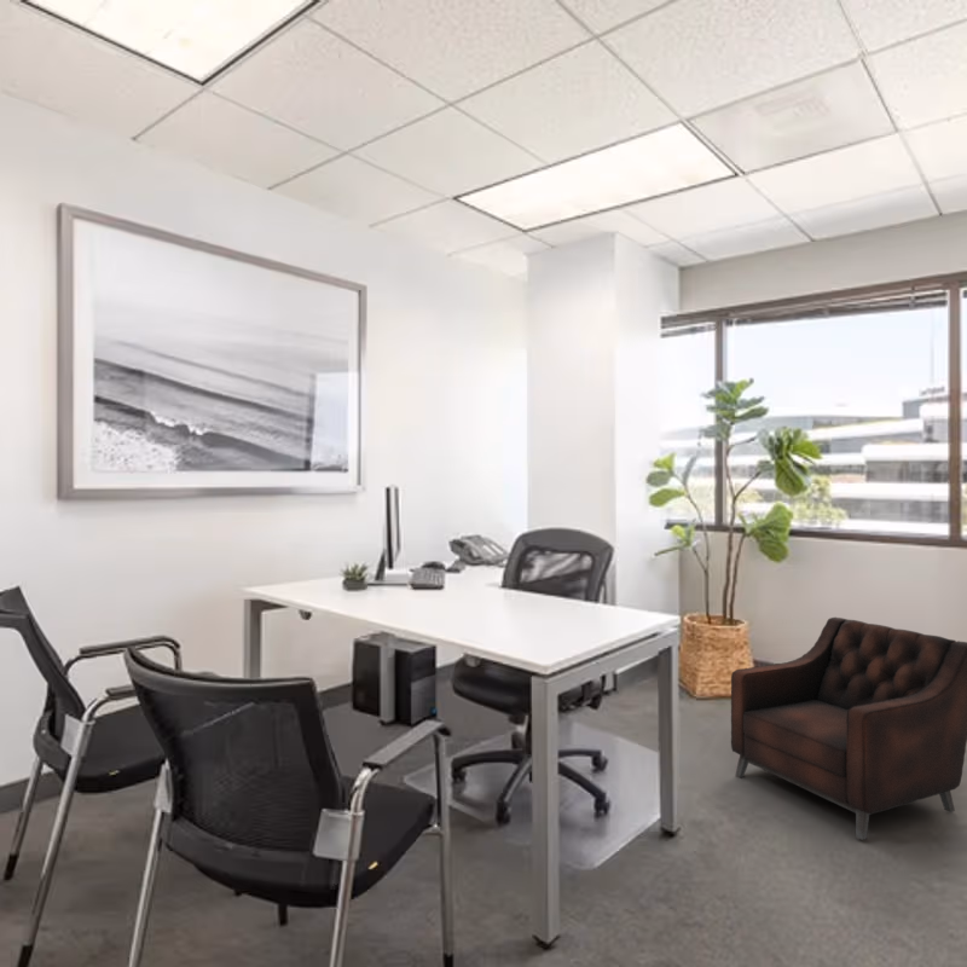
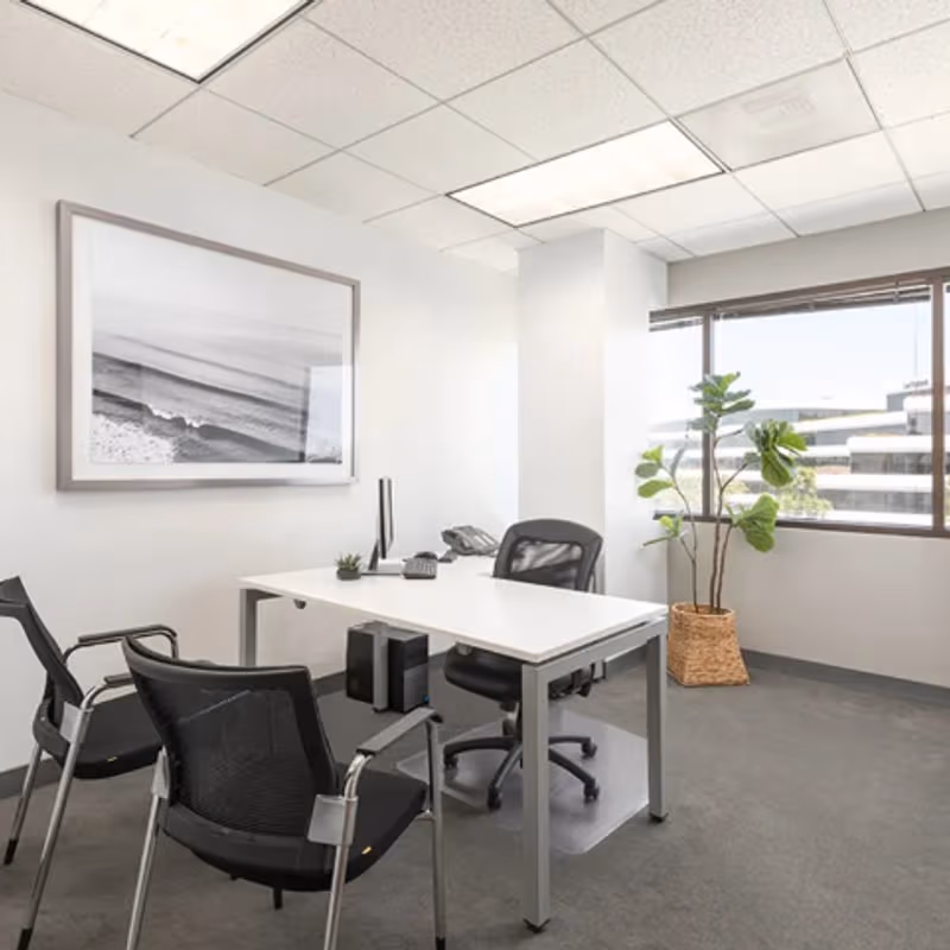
- armchair [730,616,967,841]
